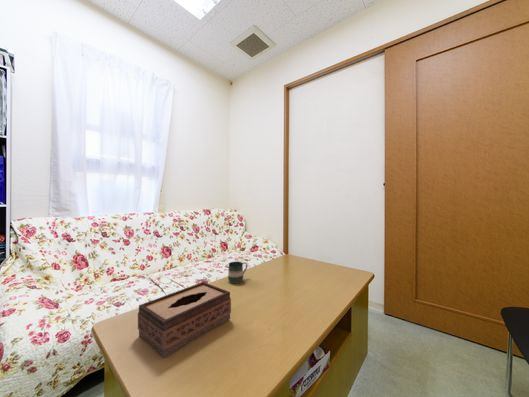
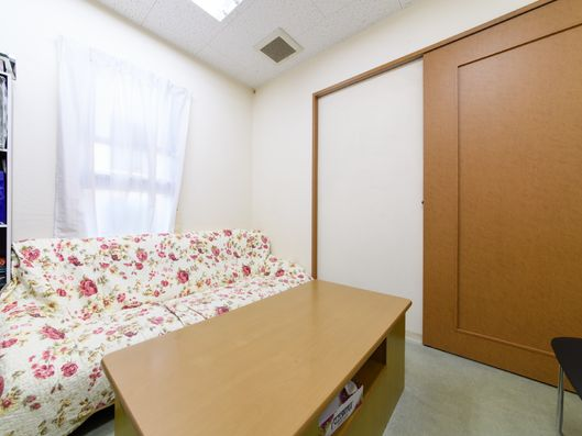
- tissue box [137,281,232,359]
- mug [227,261,248,284]
